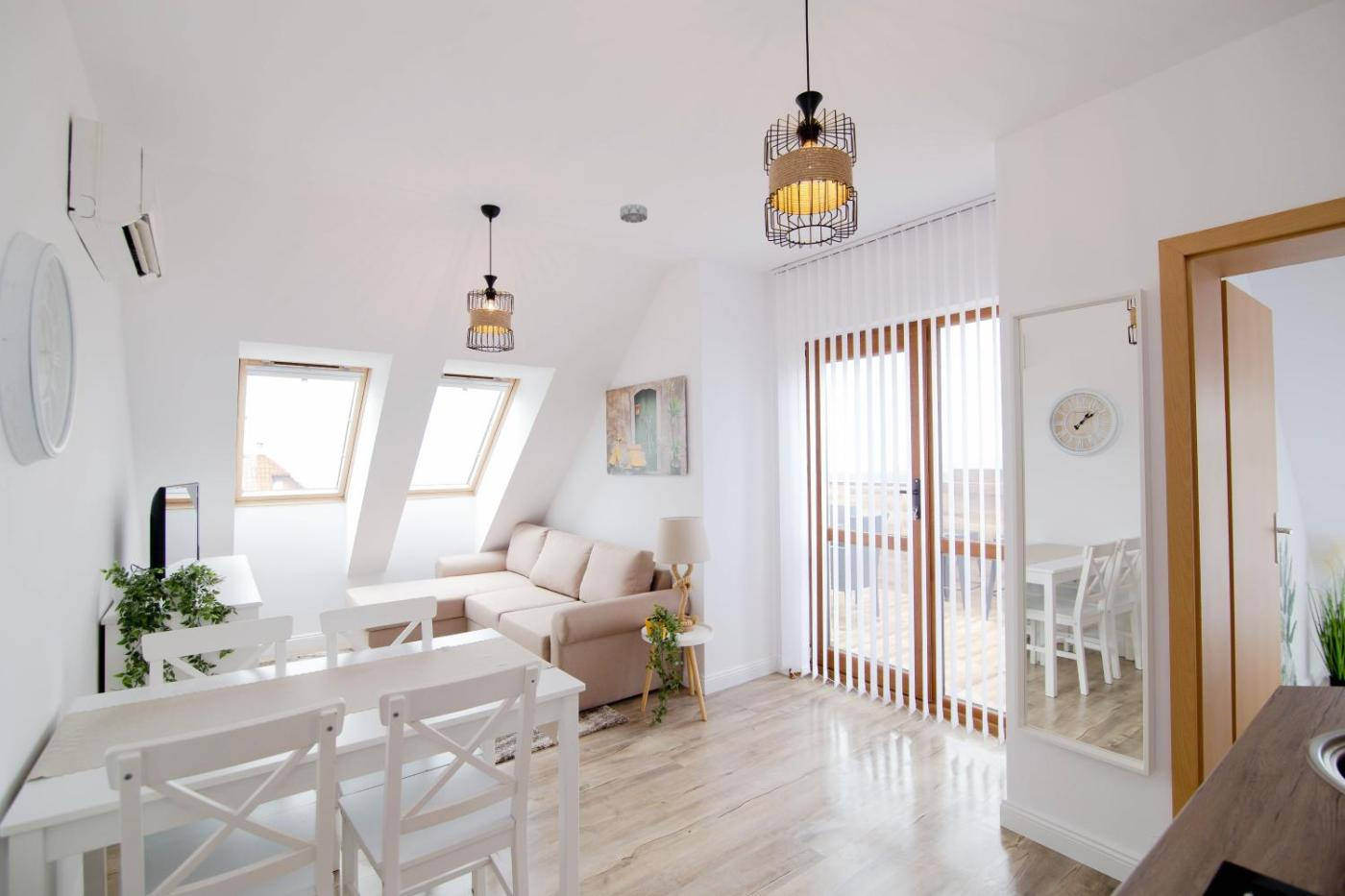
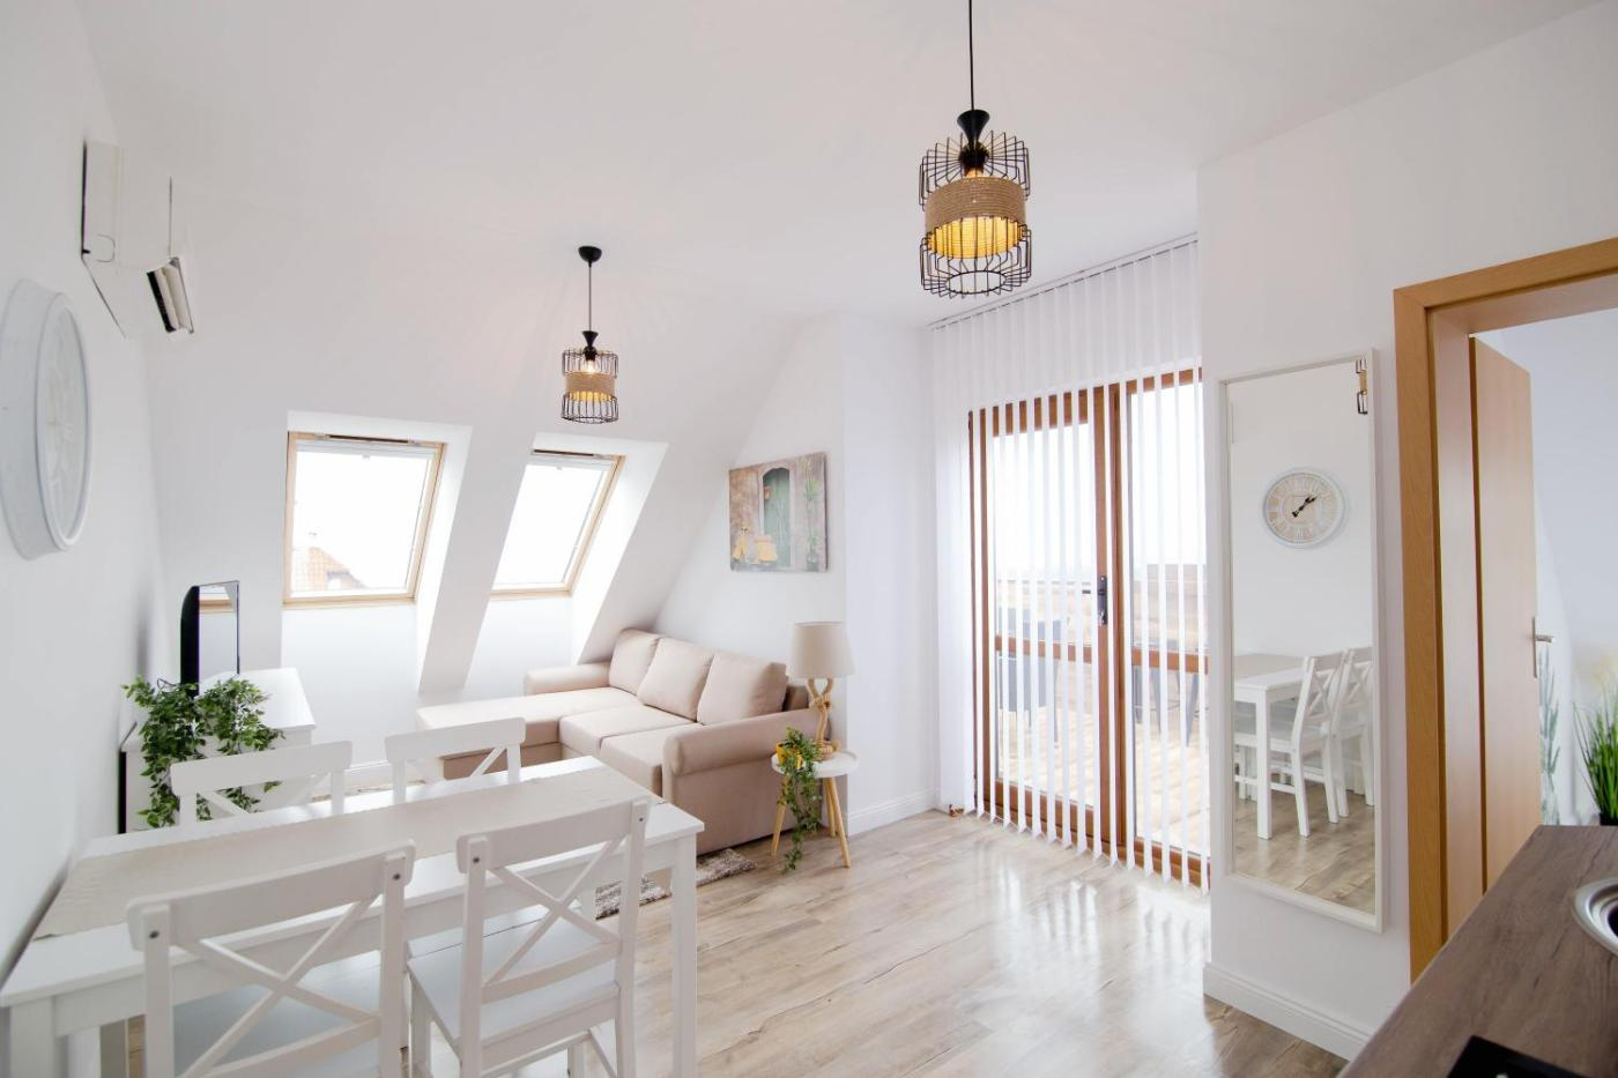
- smoke detector [620,203,648,224]
